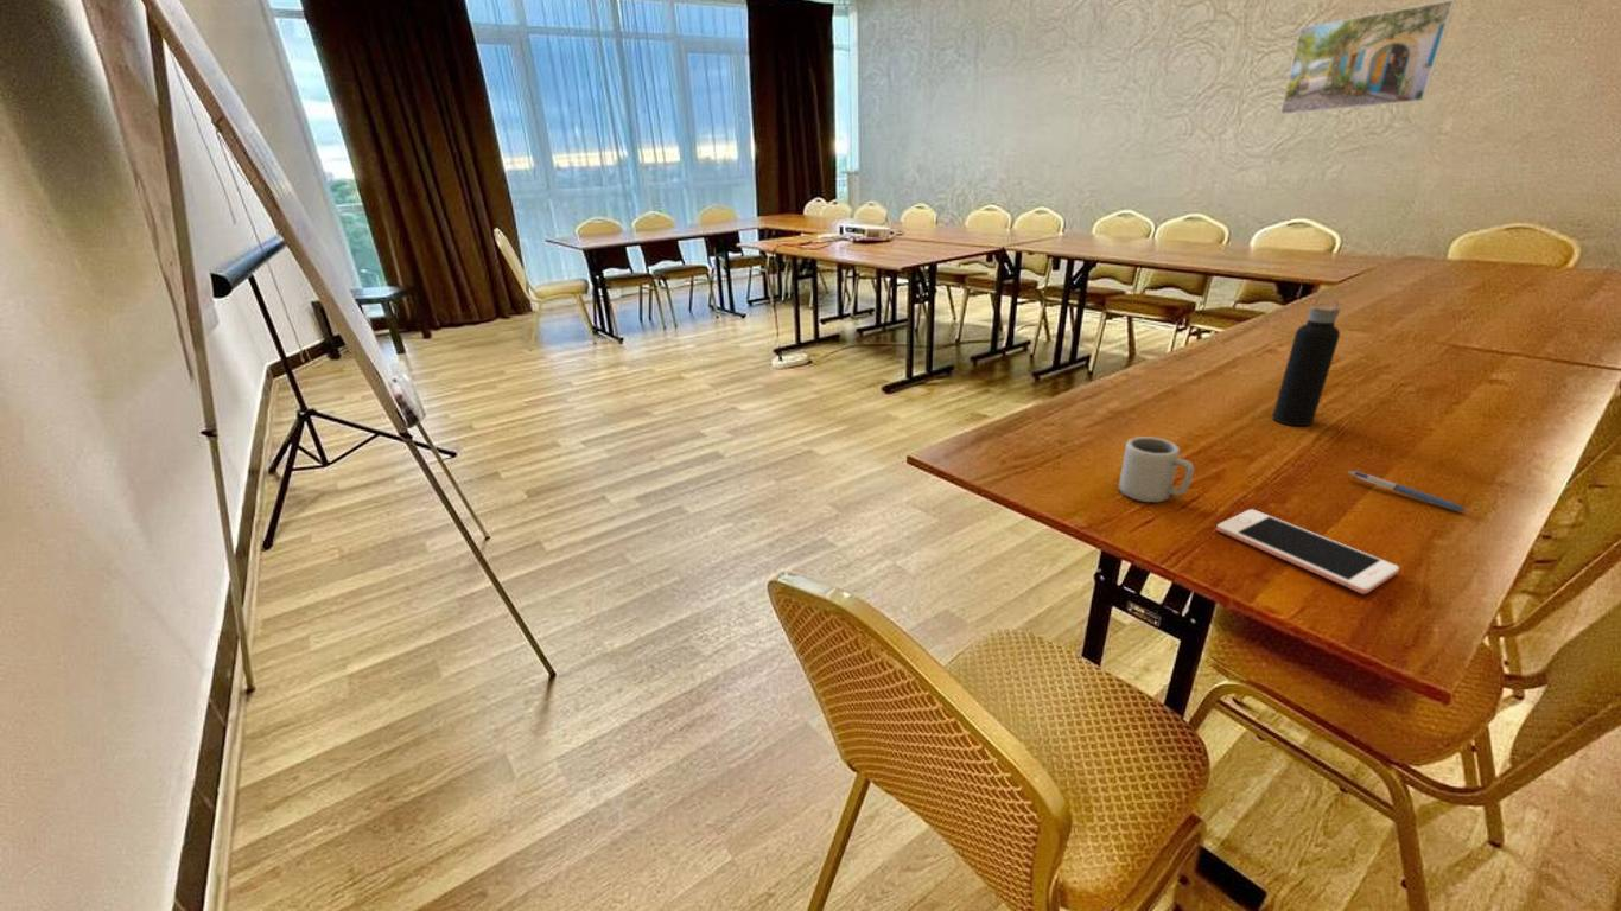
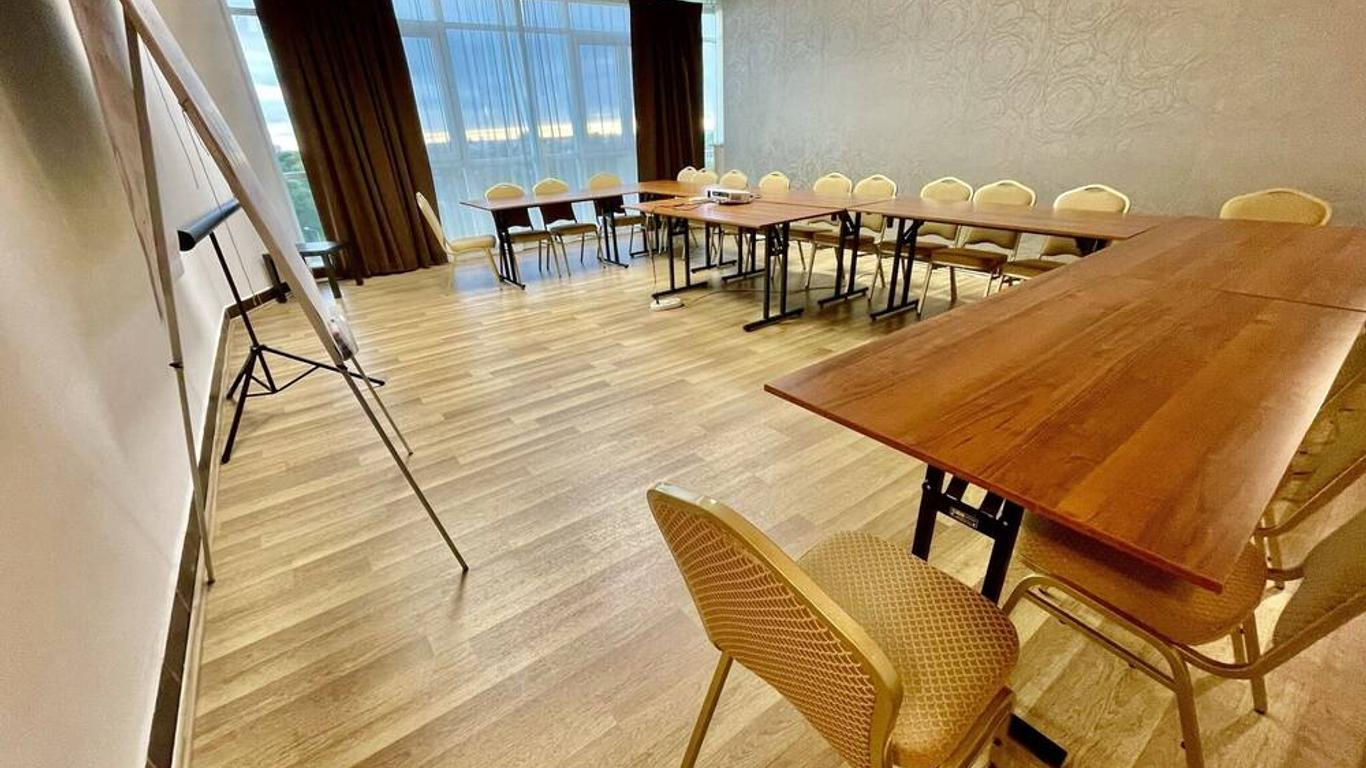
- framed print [1279,0,1457,115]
- water bottle [1271,293,1342,427]
- pen [1348,470,1469,512]
- cup [1118,435,1195,503]
- cell phone [1215,508,1400,595]
